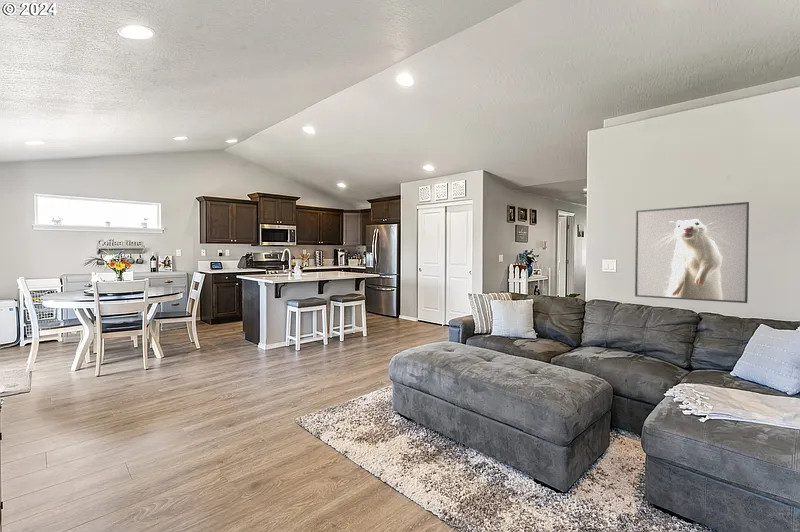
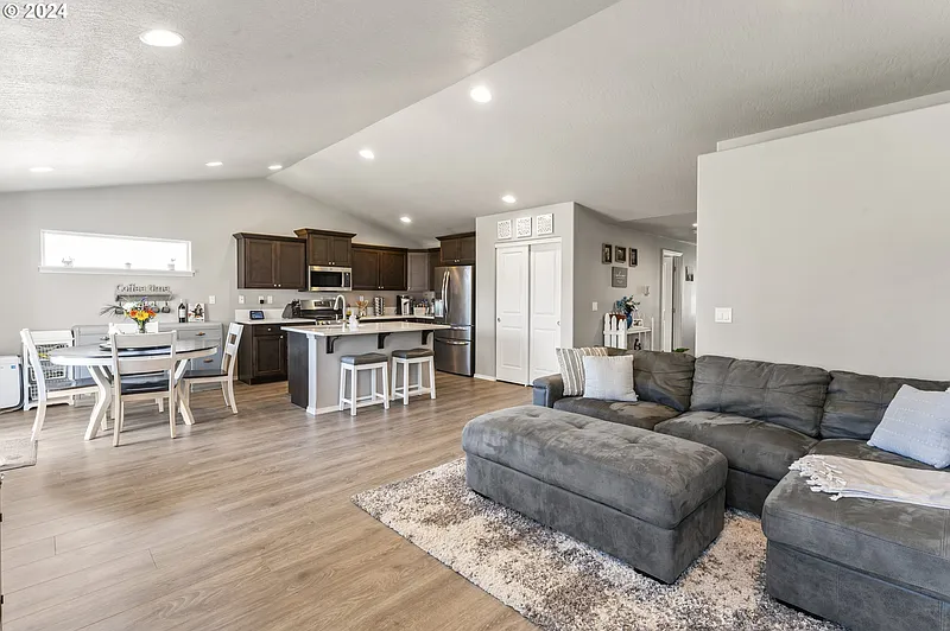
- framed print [634,201,750,304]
